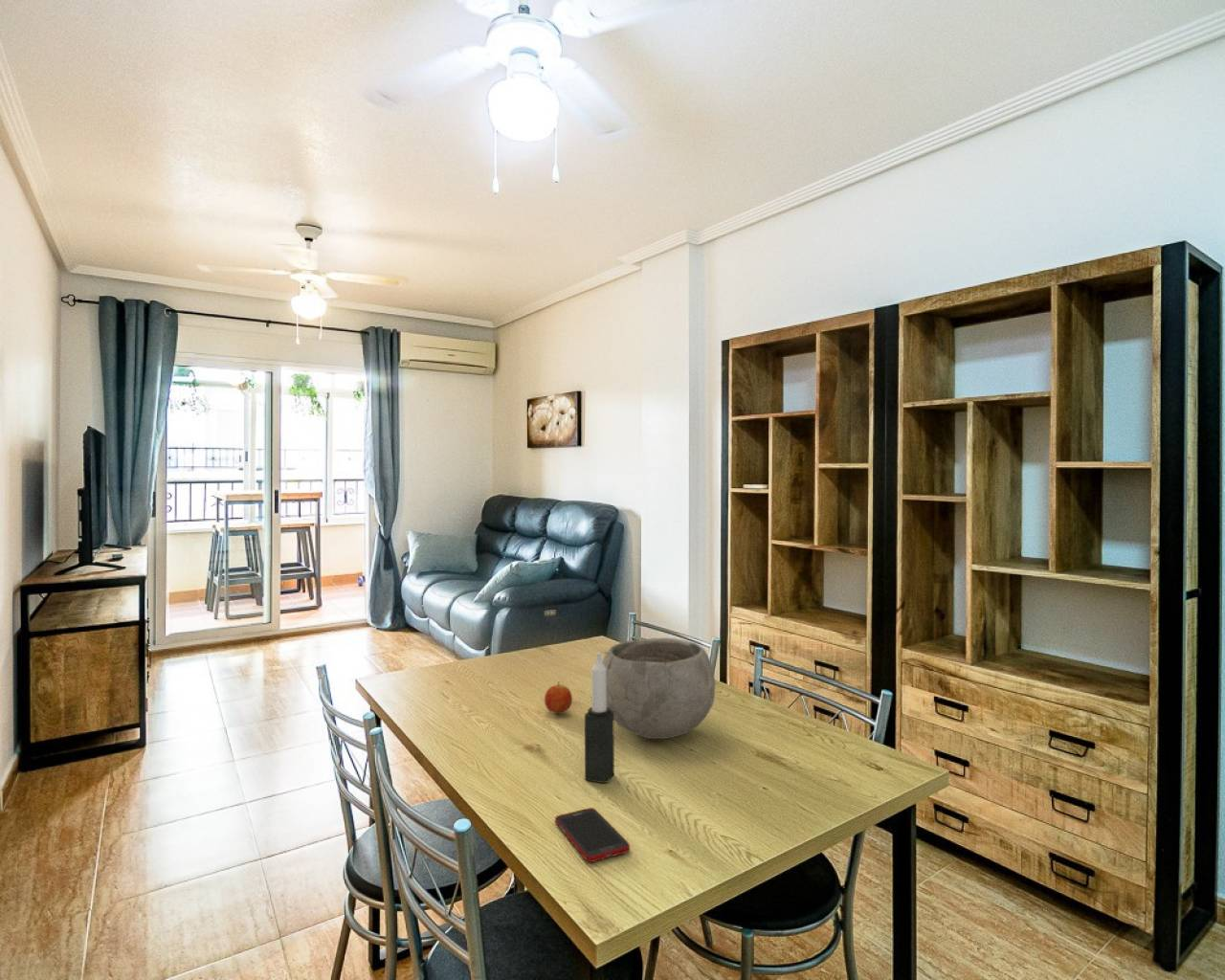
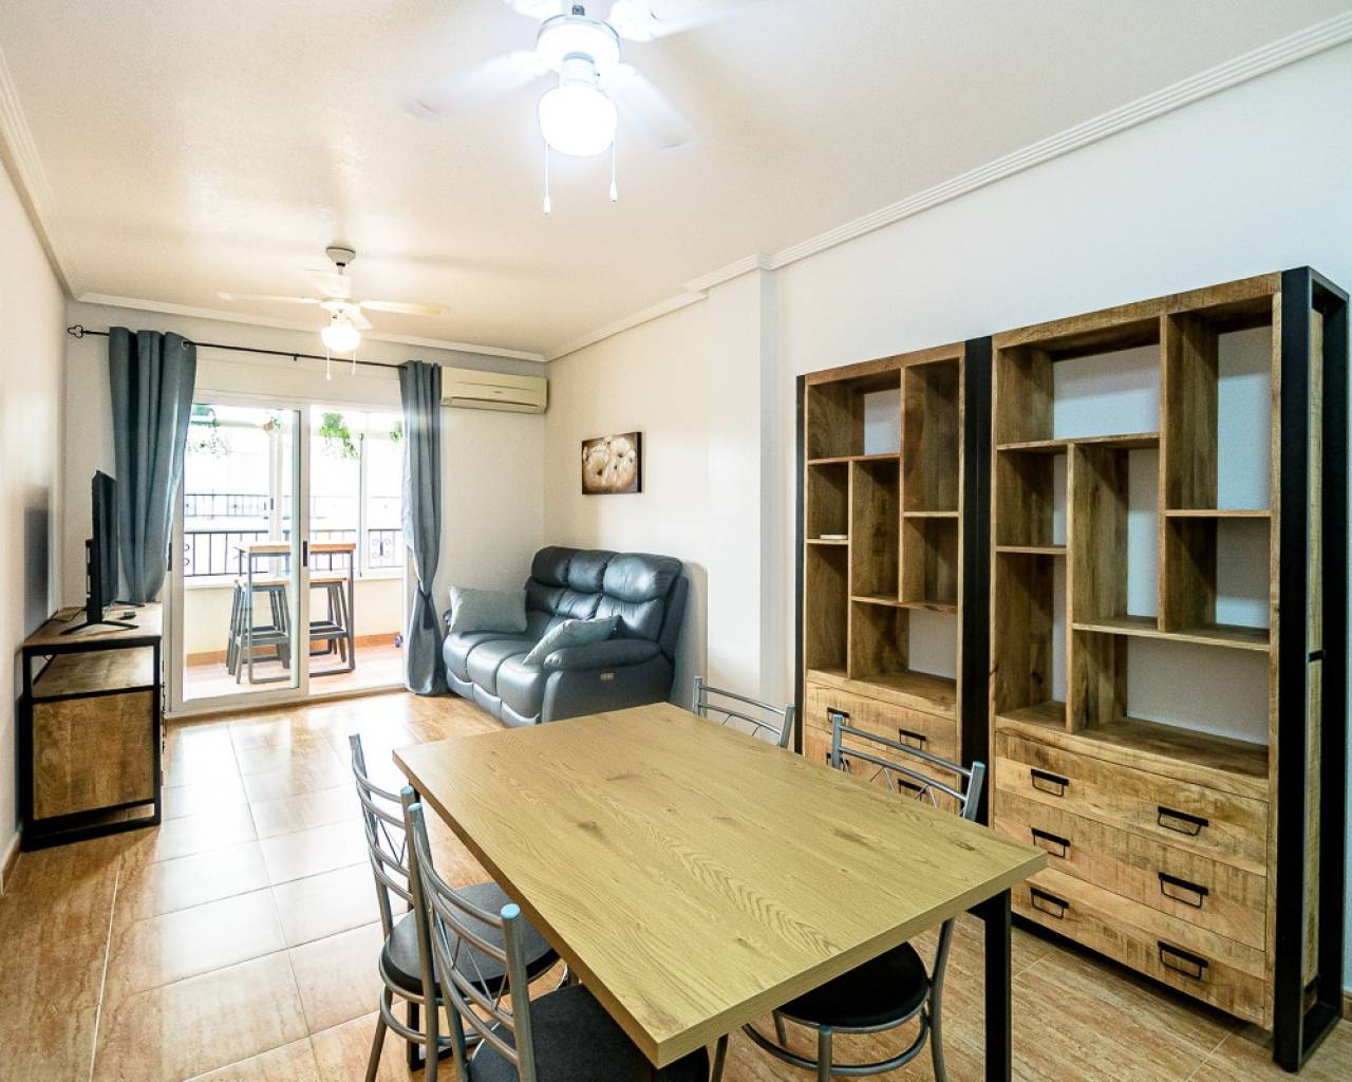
- cell phone [554,807,631,863]
- fruit [544,680,573,715]
- candle [584,651,615,784]
- bowl [602,637,716,740]
